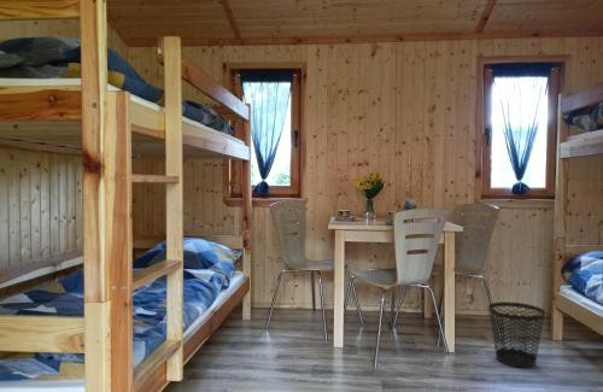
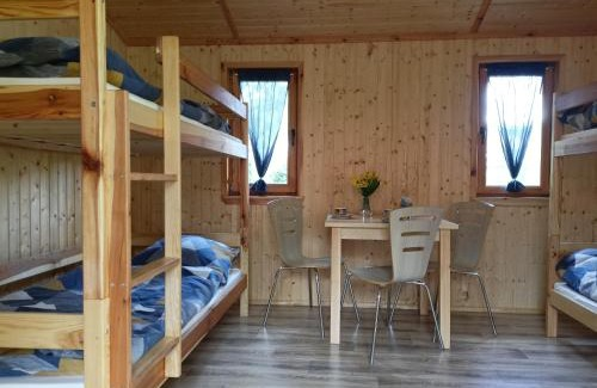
- wastebasket [487,300,546,369]
